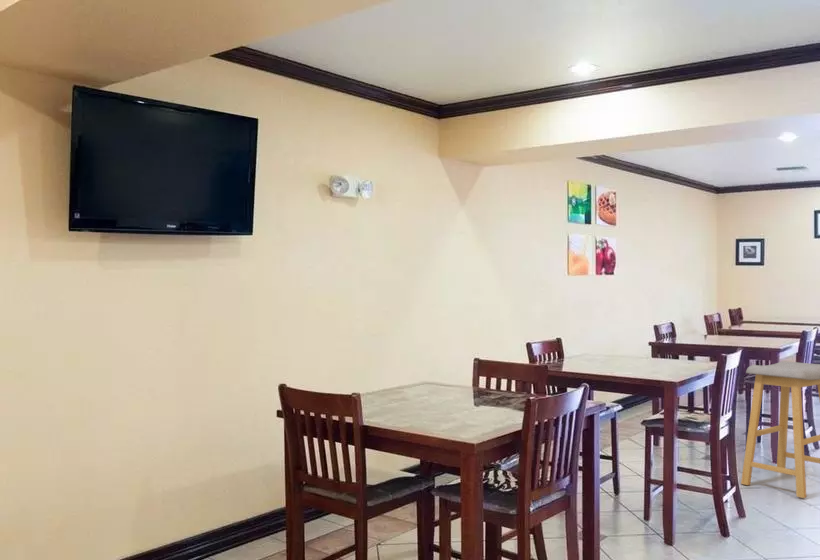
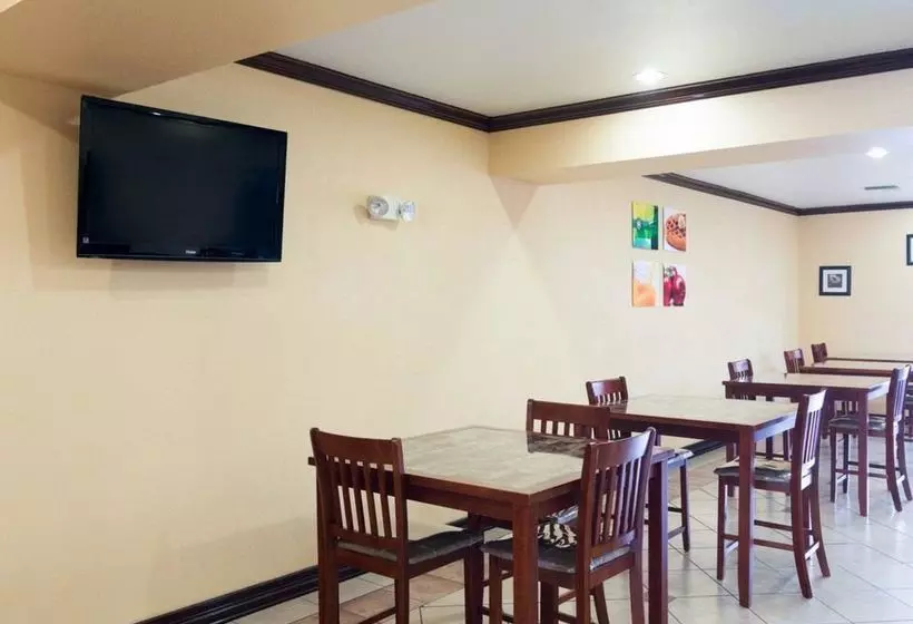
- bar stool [740,360,820,499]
